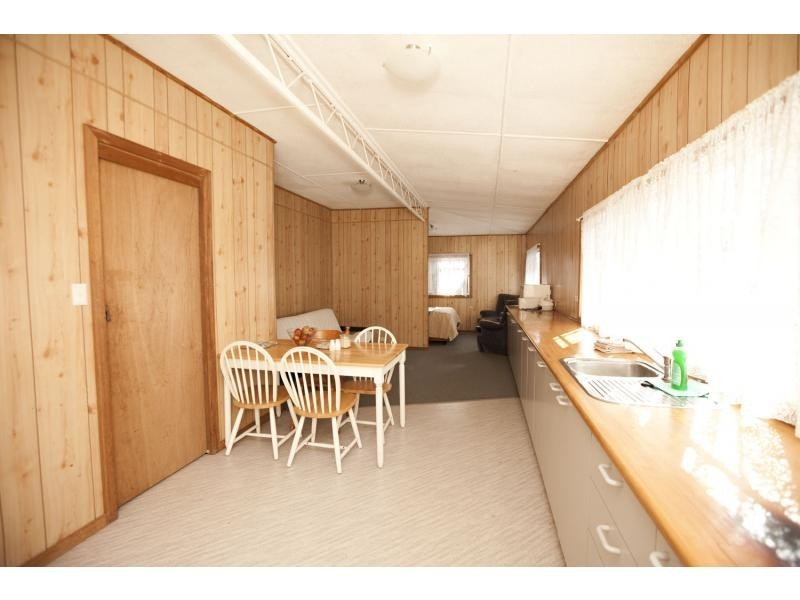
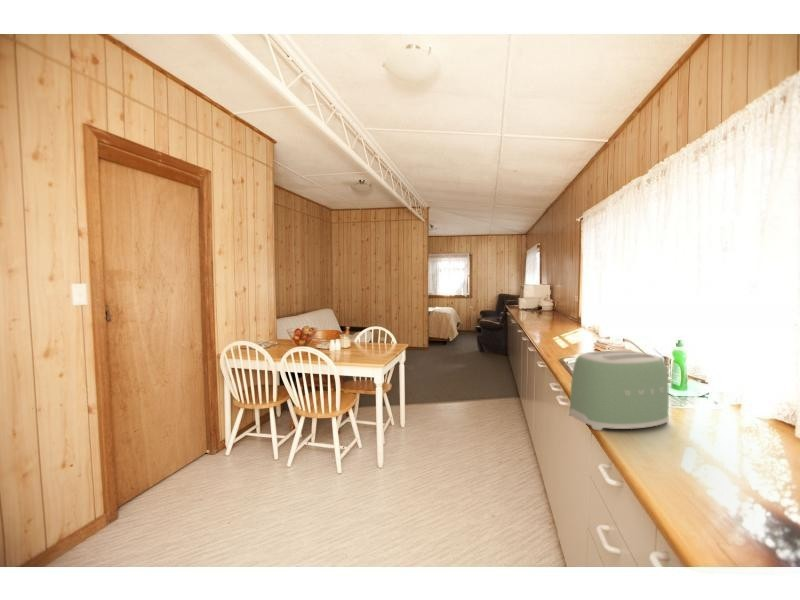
+ toaster [568,350,670,431]
